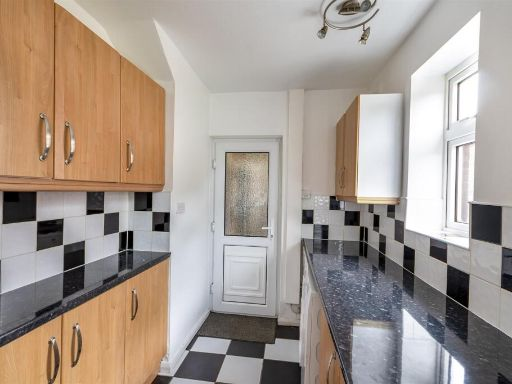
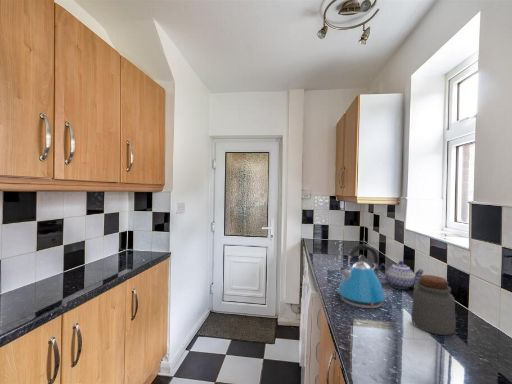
+ kettle [337,243,387,309]
+ teapot [376,260,425,290]
+ jar [410,274,457,336]
